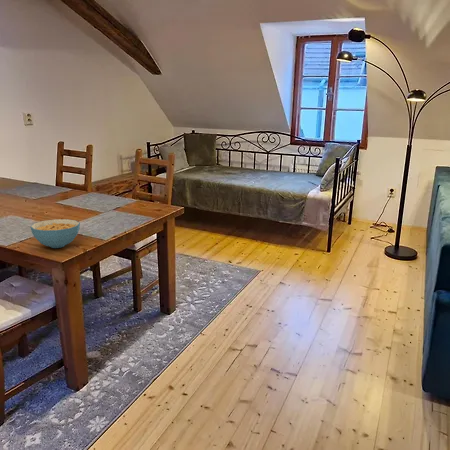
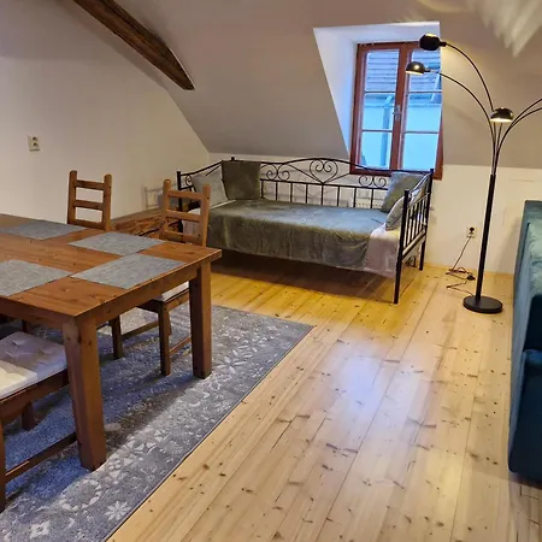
- cereal bowl [30,218,81,249]
